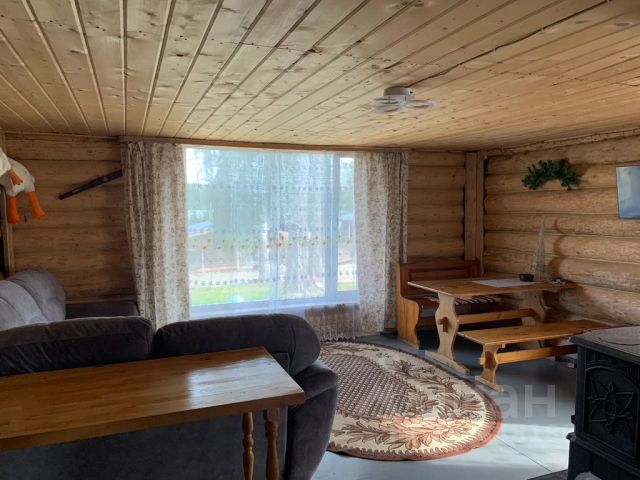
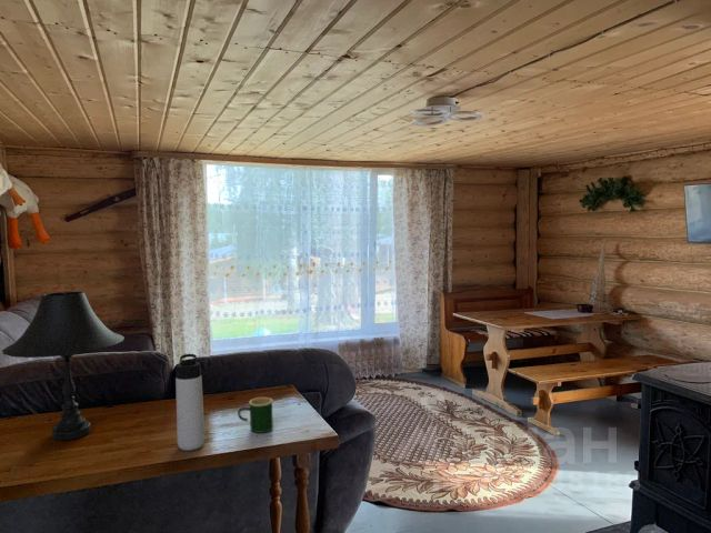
+ mug [237,396,274,434]
+ thermos bottle [174,353,206,452]
+ table lamp [1,291,126,442]
